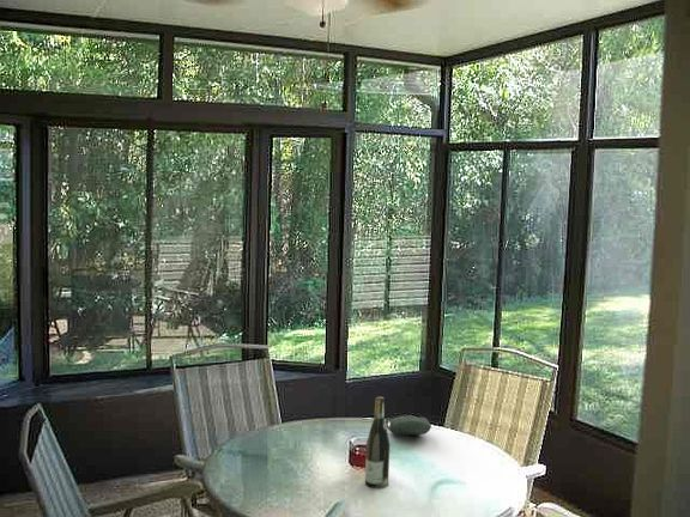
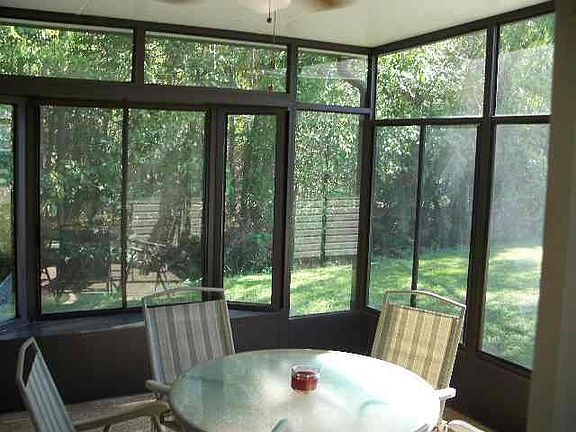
- bowl [385,414,432,437]
- wine bottle [364,396,391,489]
